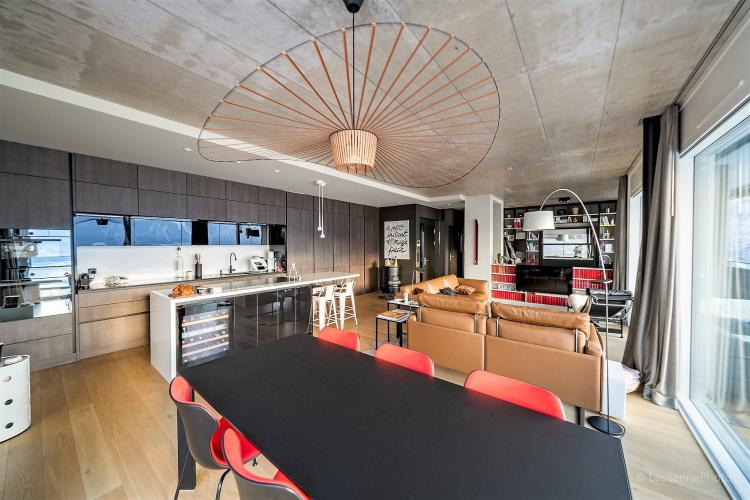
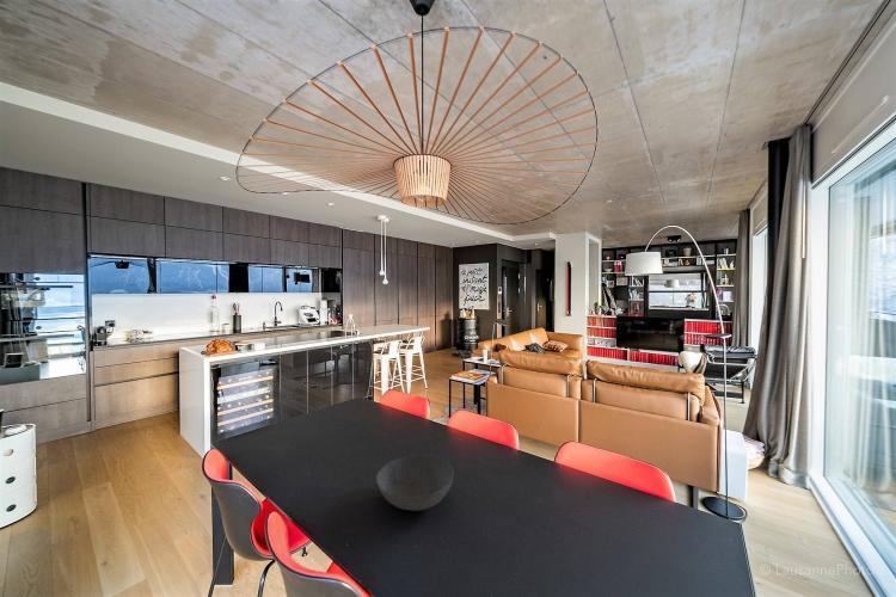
+ bowl [375,454,455,512]
